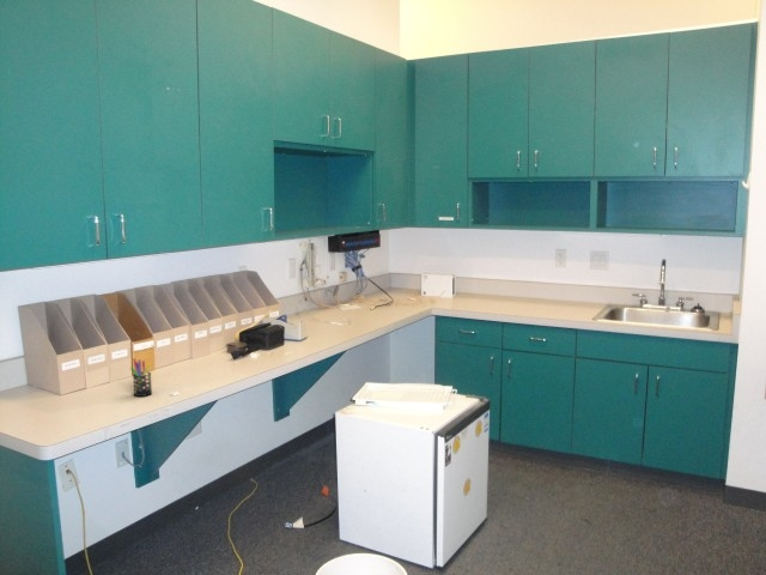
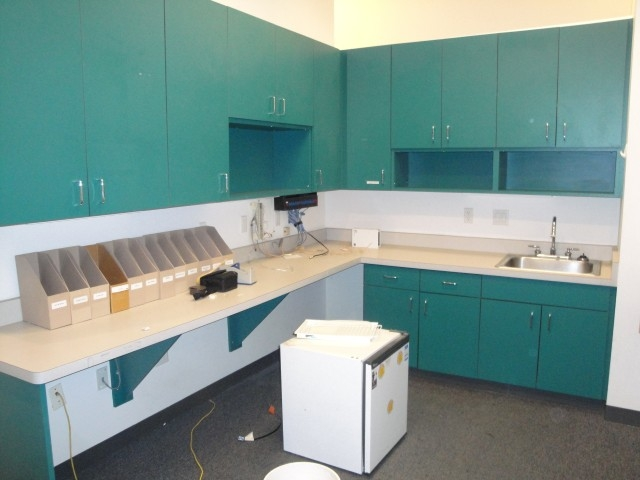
- pen holder [129,357,153,398]
